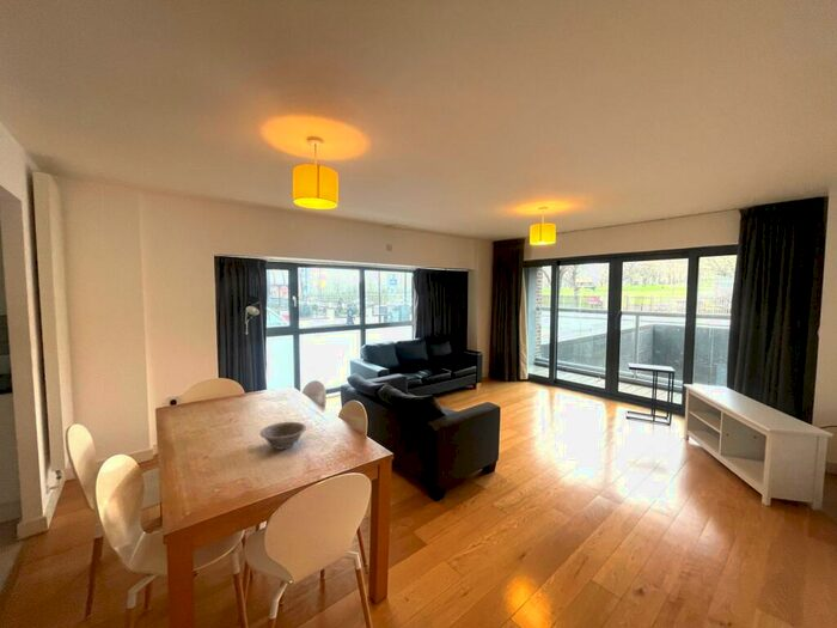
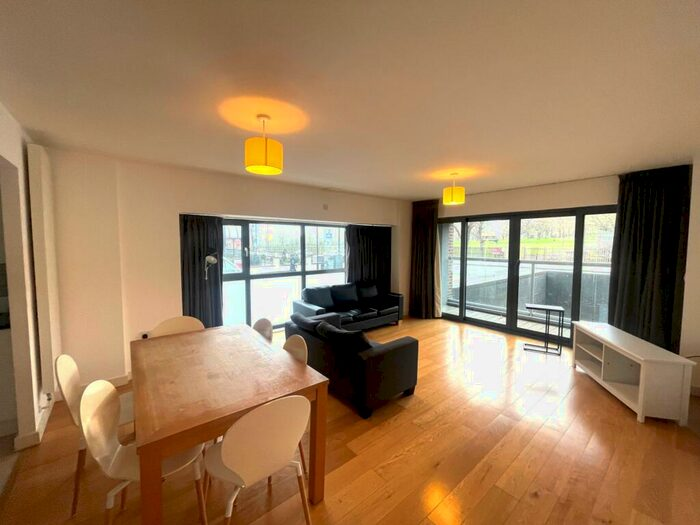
- decorative bowl [259,421,307,451]
